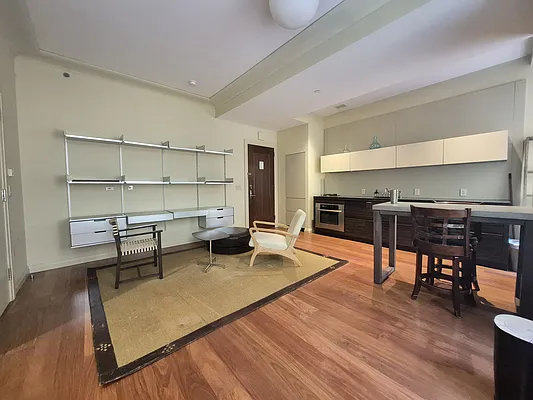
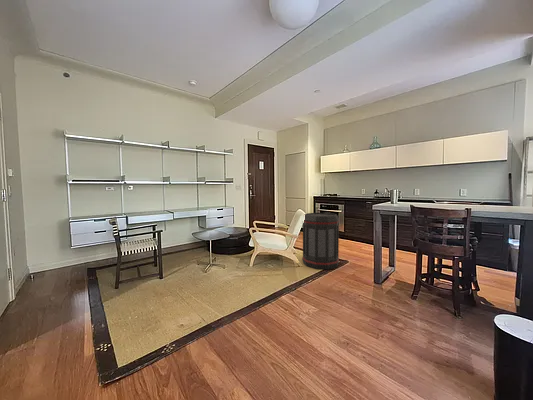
+ trash can [301,211,340,271]
